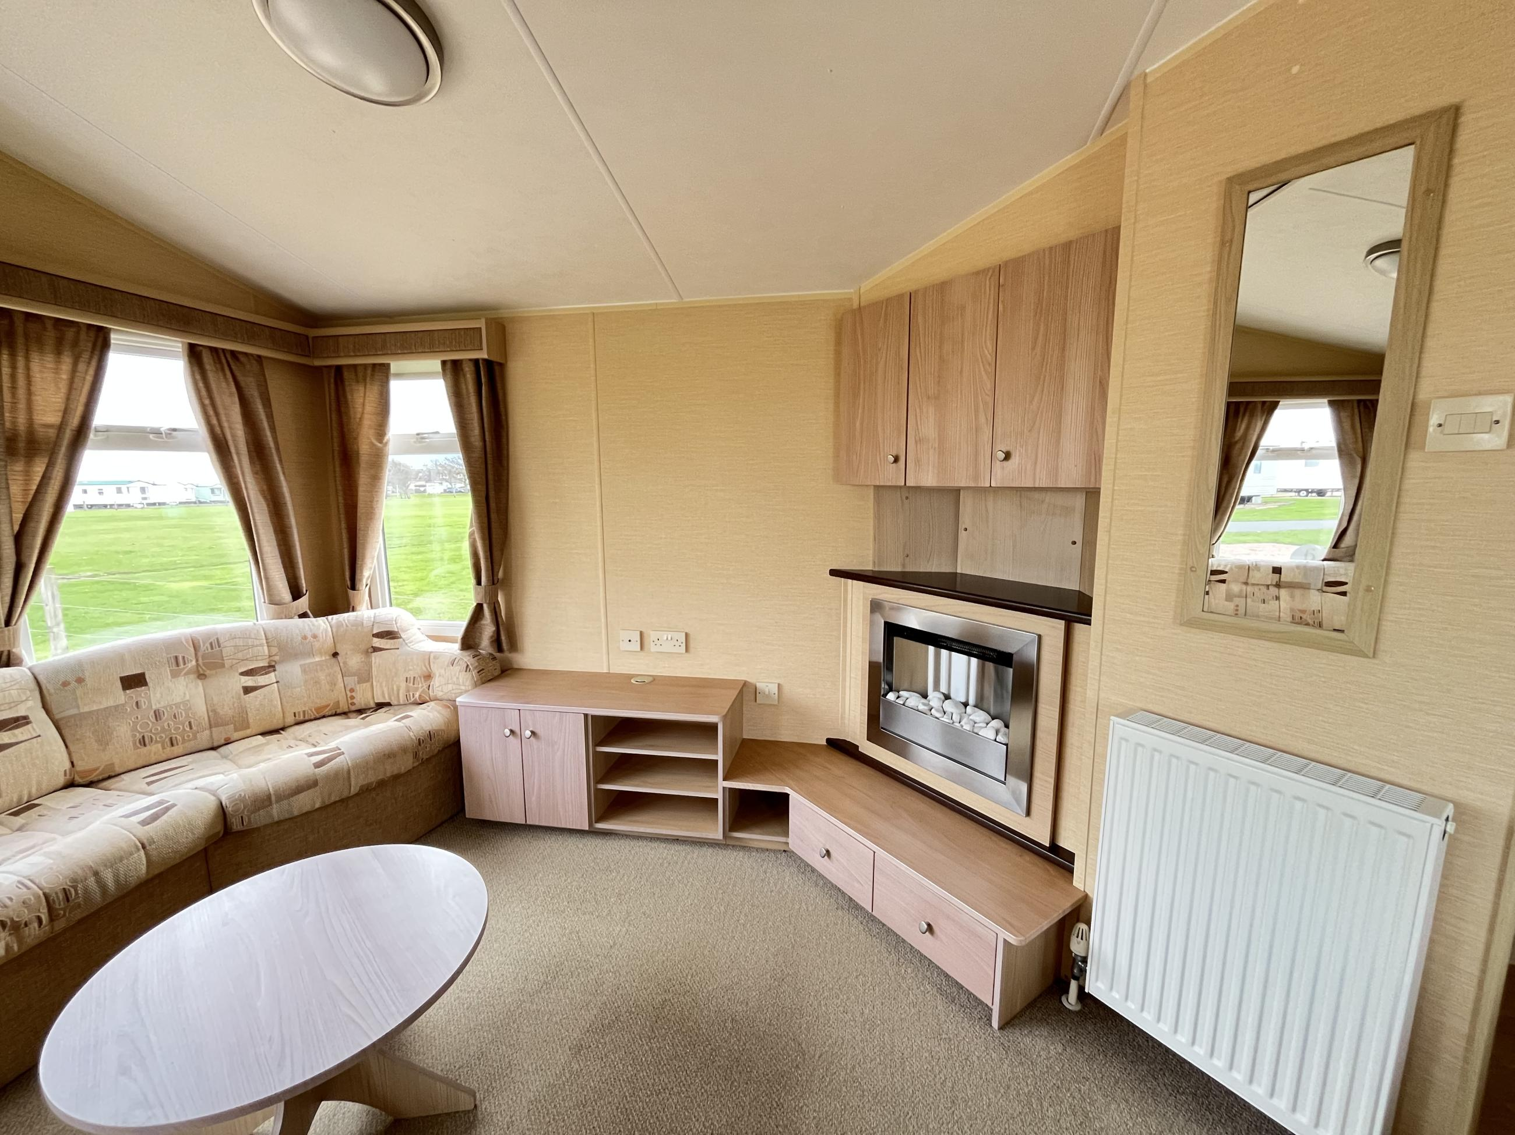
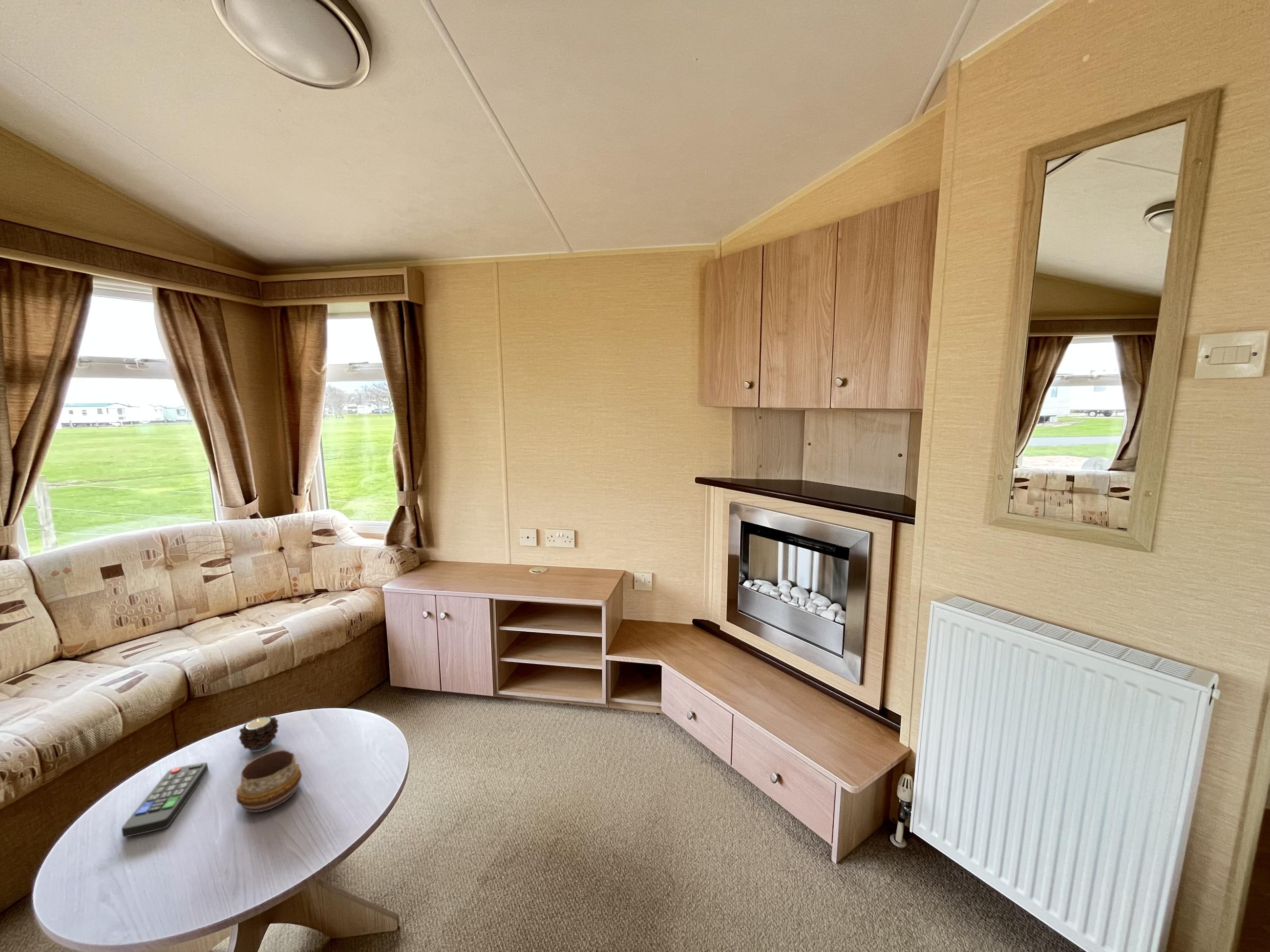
+ candle [238,716,279,752]
+ decorative bowl [236,750,302,813]
+ remote control [121,762,209,838]
